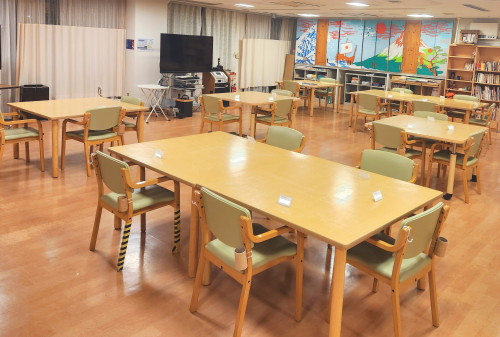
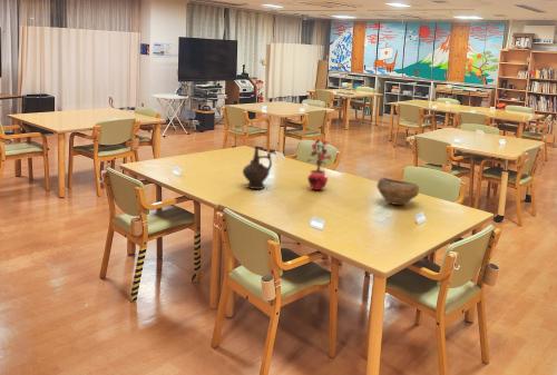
+ ceremonial vessel [242,145,273,190]
+ potted plant [305,138,332,191]
+ bowl [375,177,420,206]
